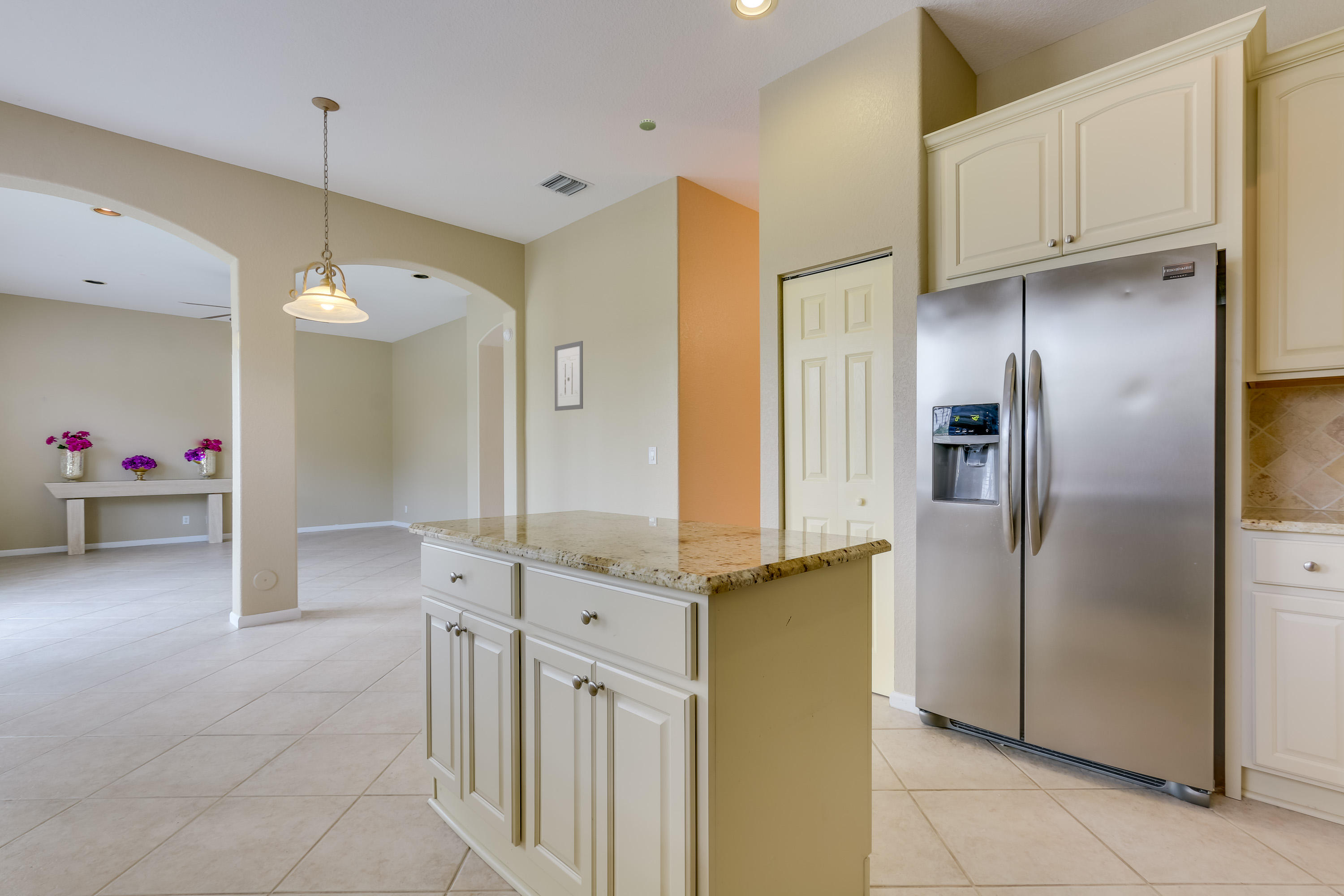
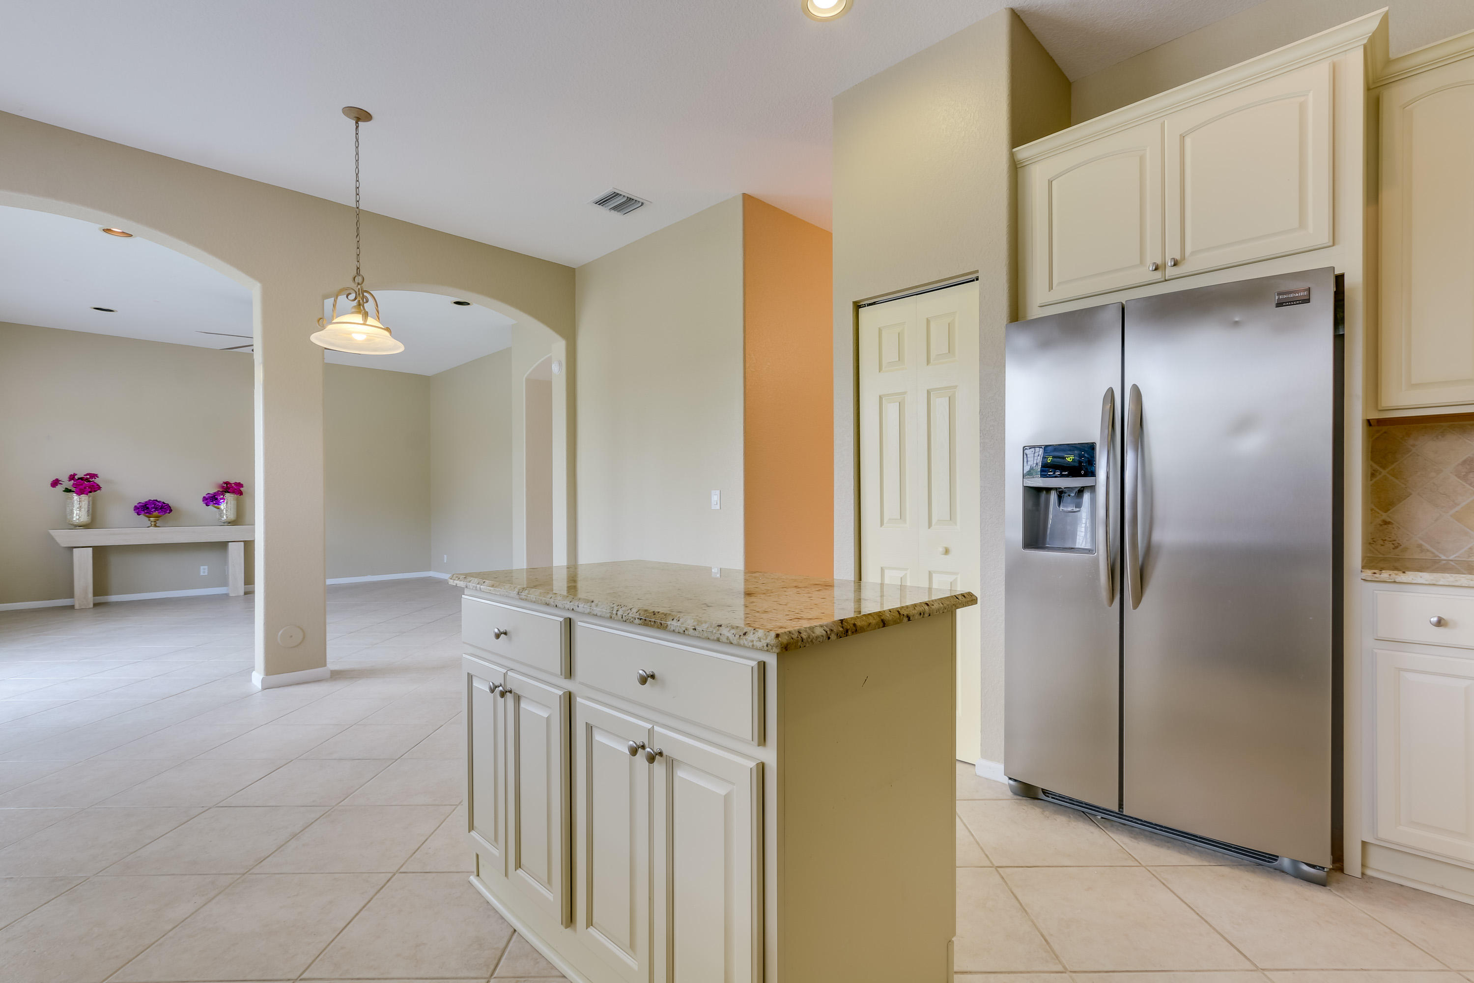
- smoke detector [639,118,656,131]
- wall art [554,340,583,411]
